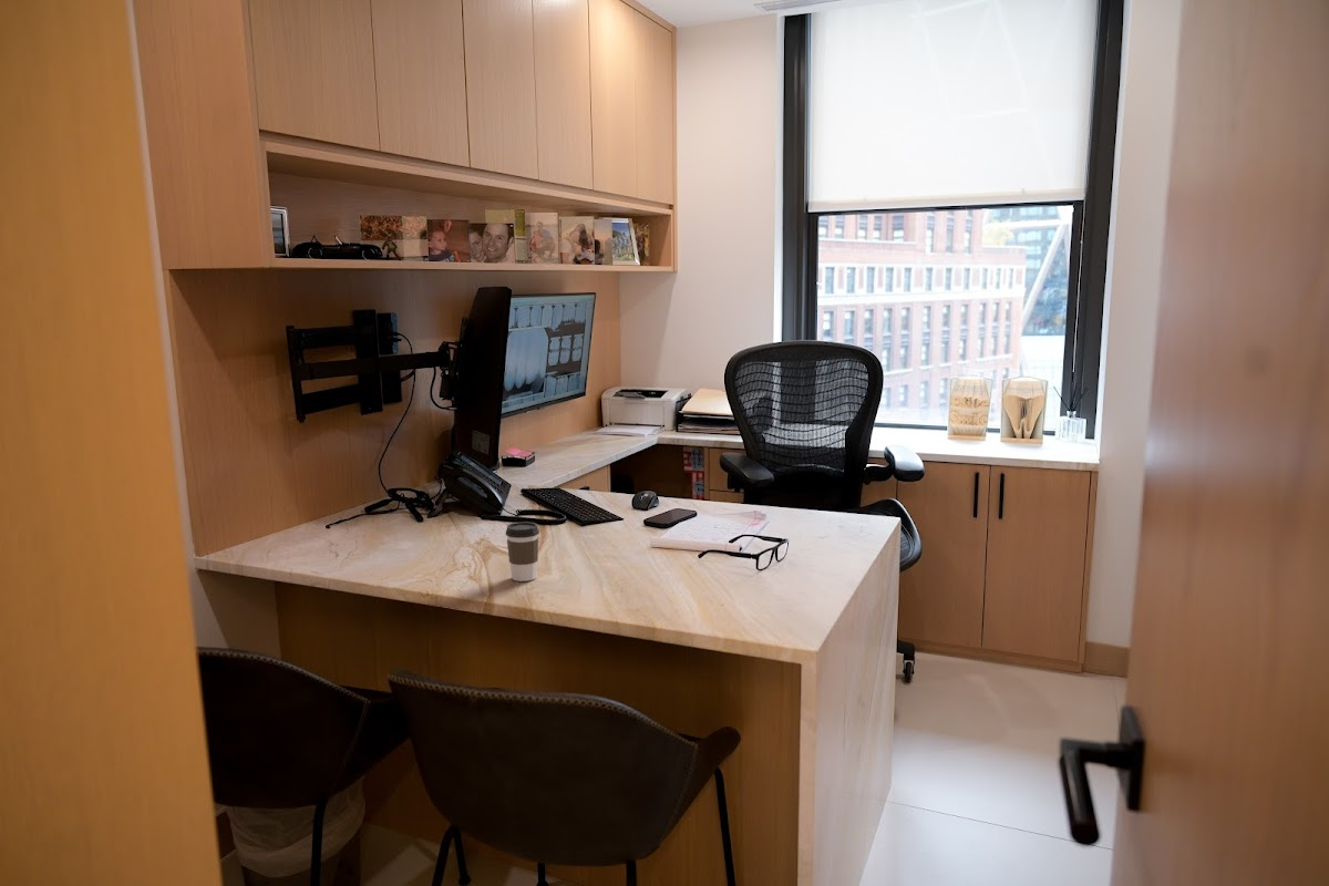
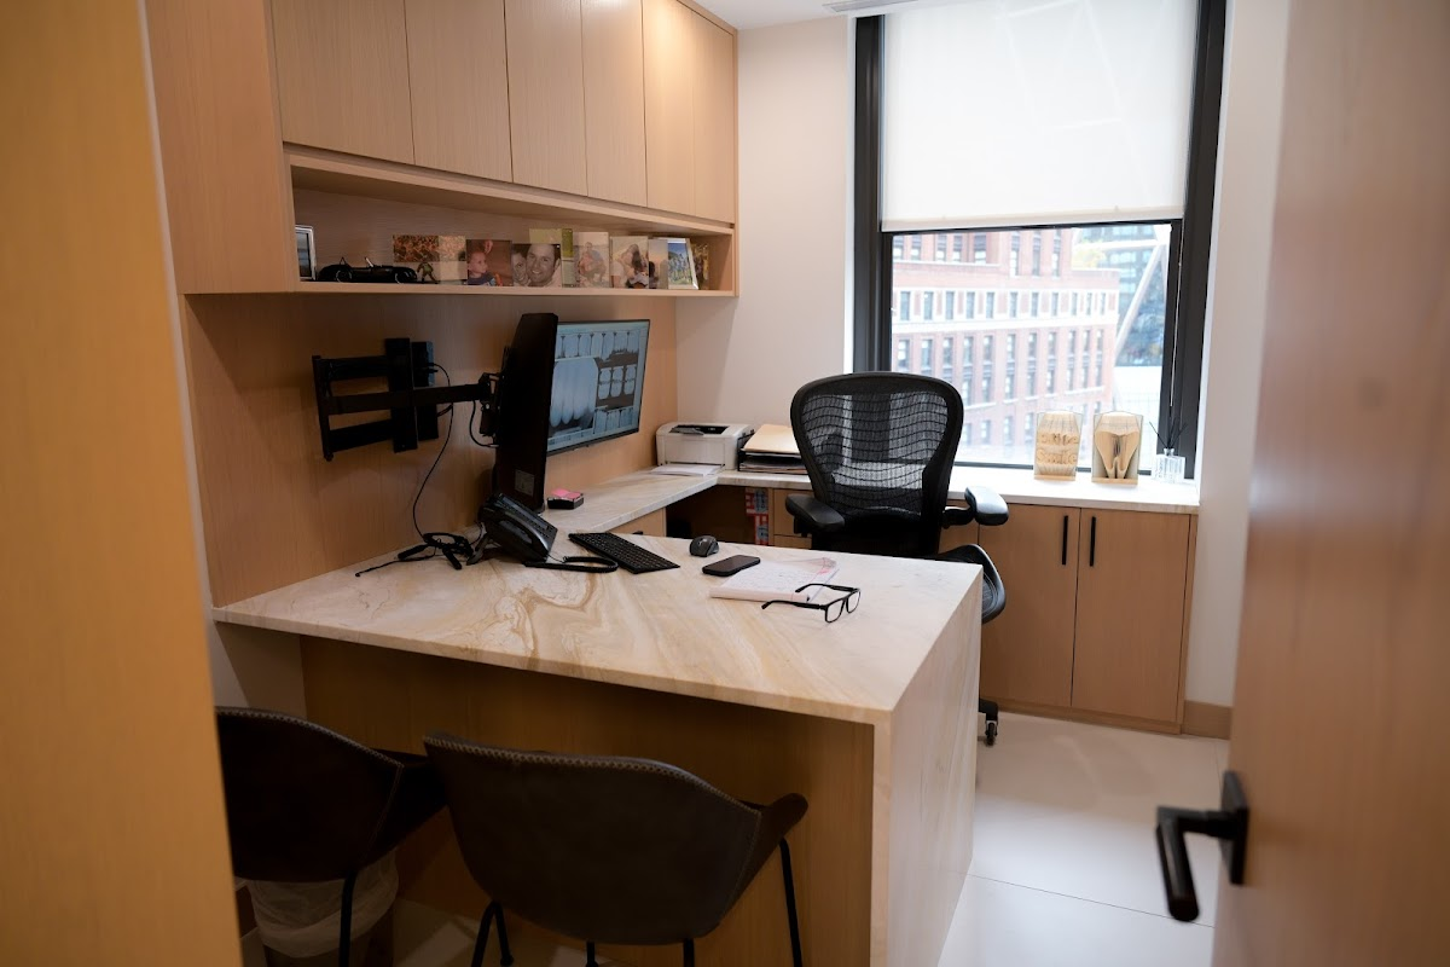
- coffee cup [505,521,540,583]
